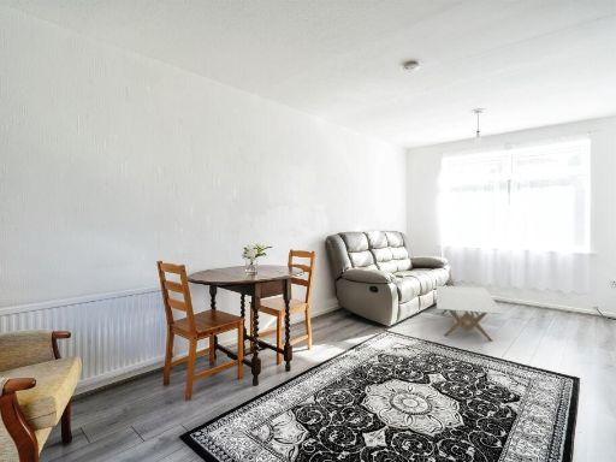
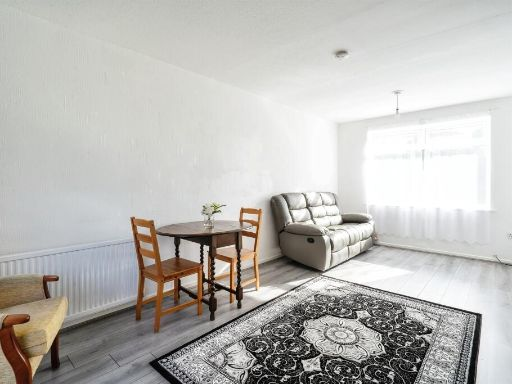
- coffee table [434,284,504,343]
